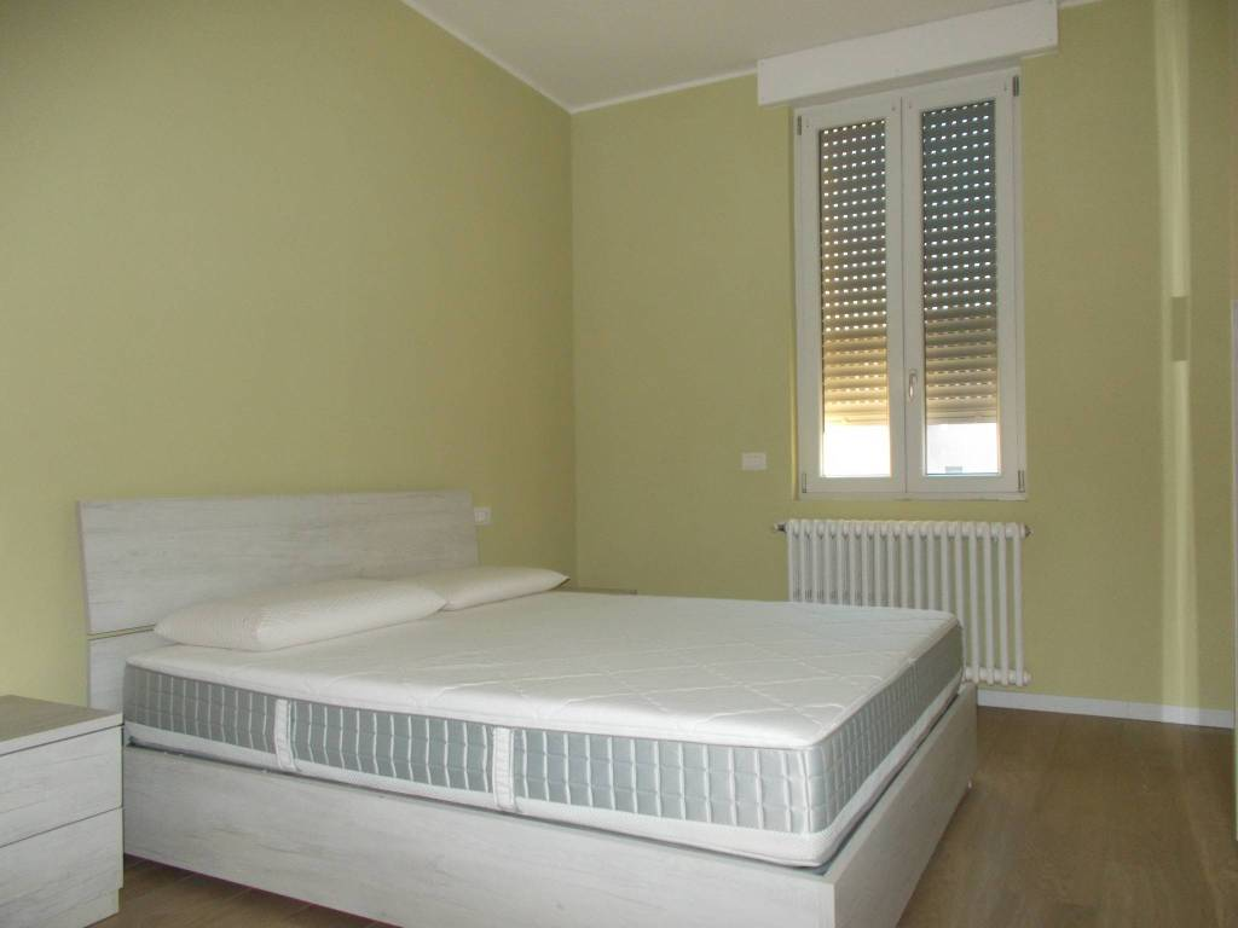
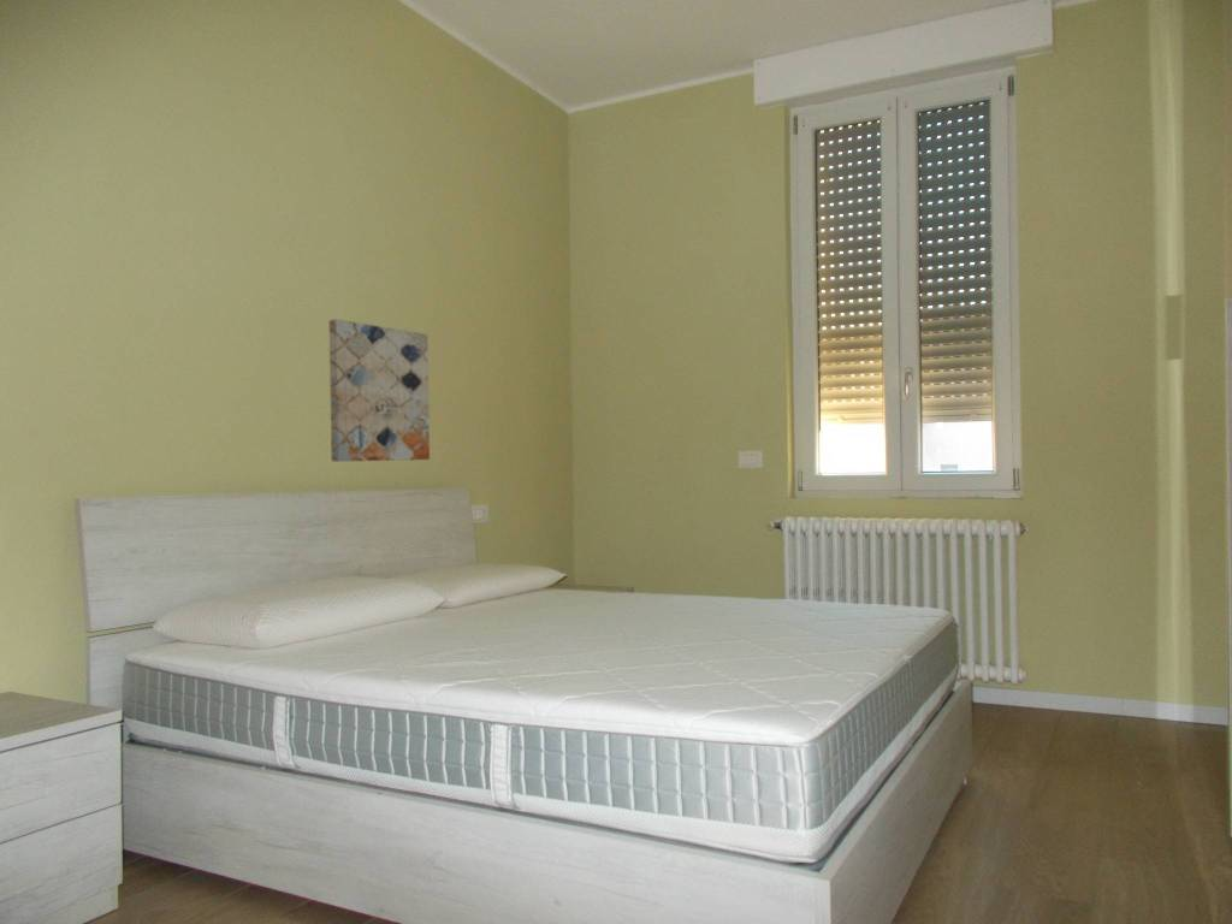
+ wall art [328,318,431,463]
